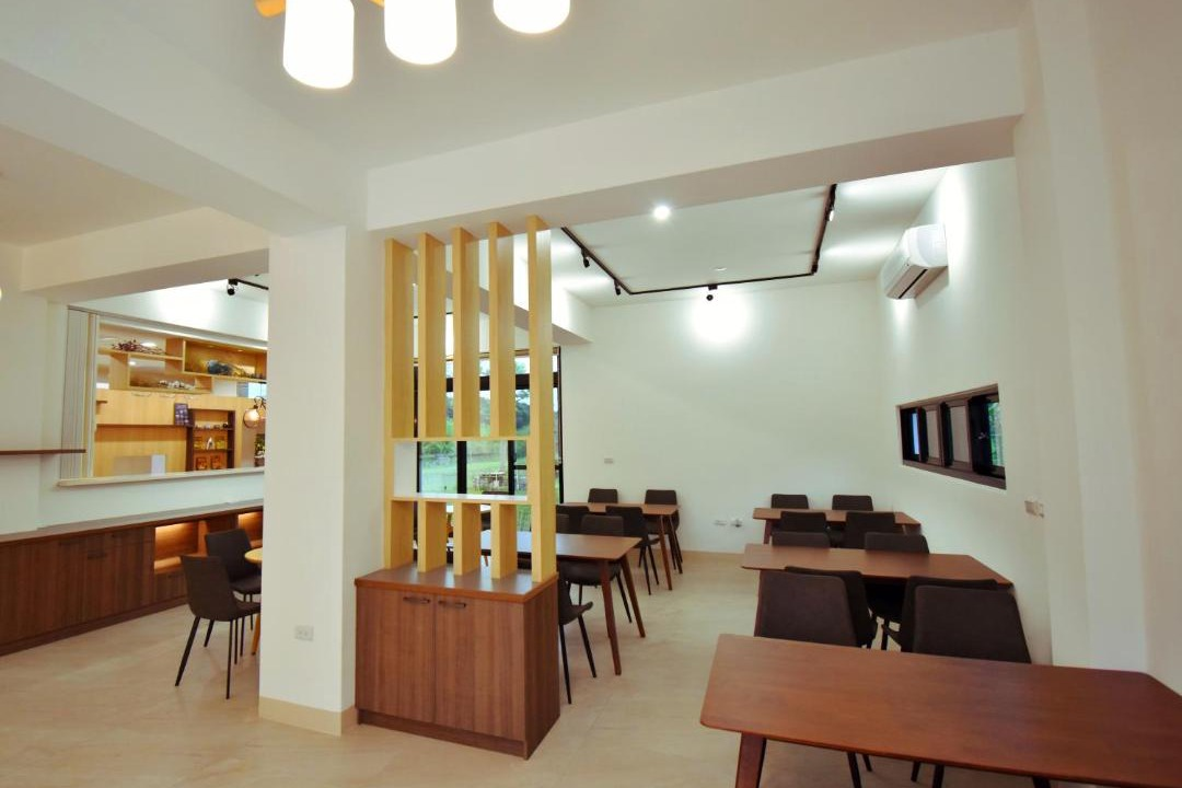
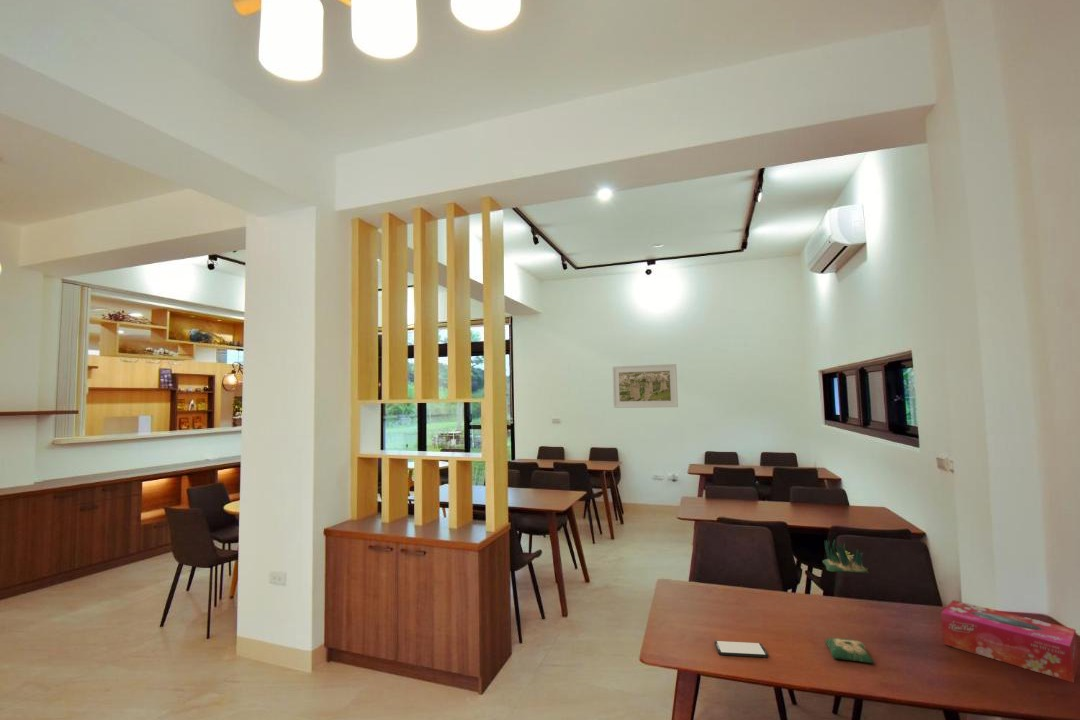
+ plant [821,539,874,664]
+ tissue box [940,599,1080,683]
+ smartphone [713,640,769,658]
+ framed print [611,363,679,409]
